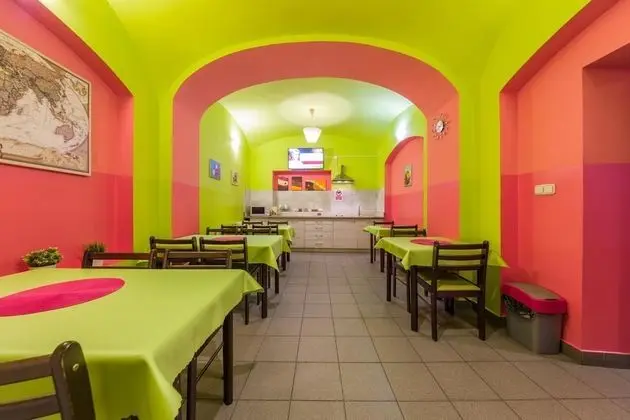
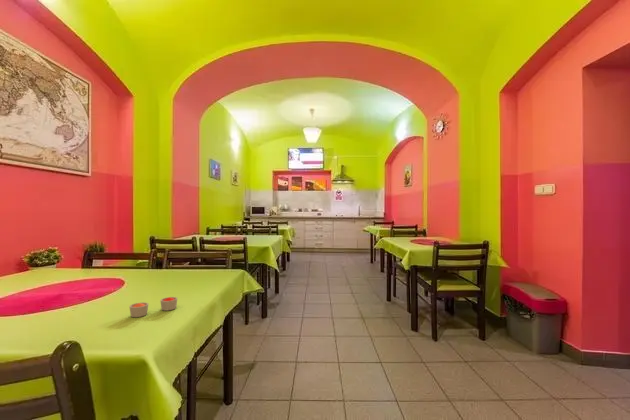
+ candle [128,296,179,318]
